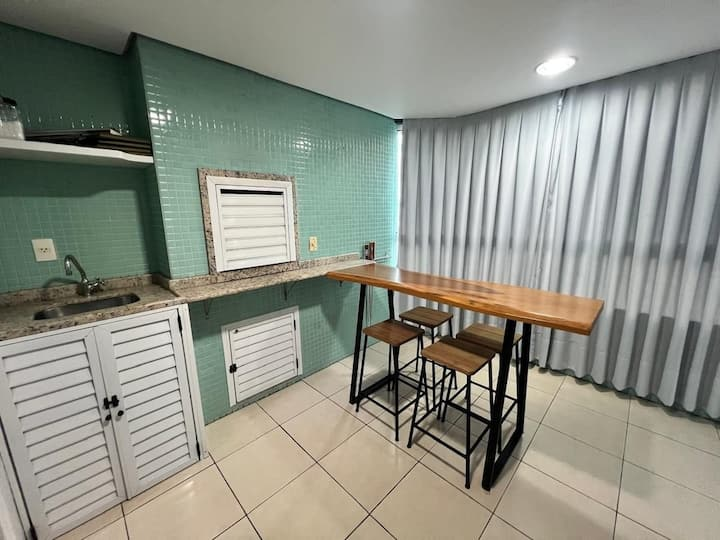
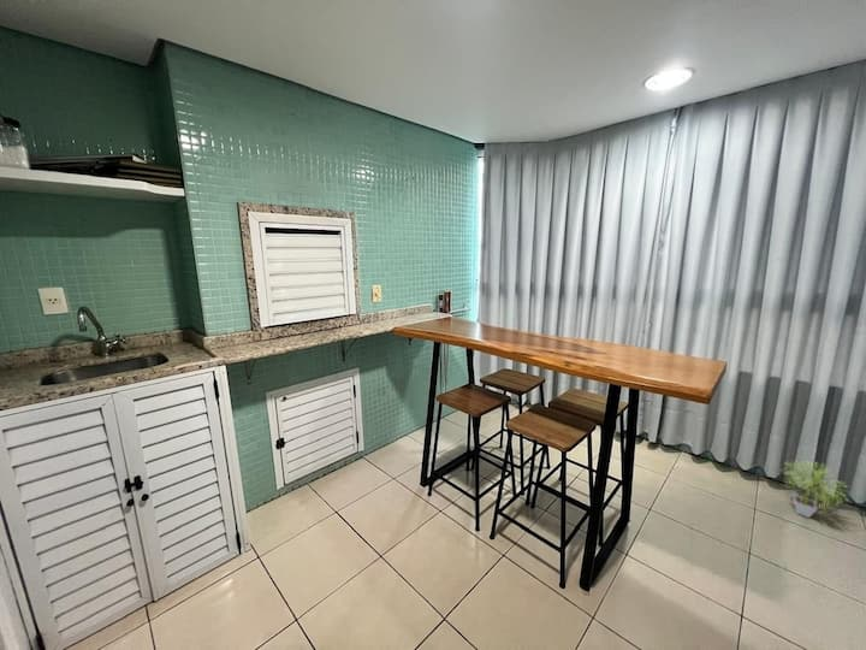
+ potted plant [781,459,852,519]
